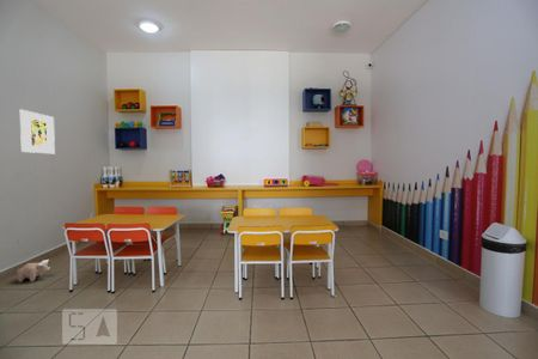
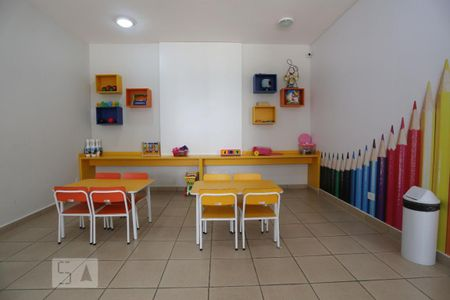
- plush toy [16,258,51,284]
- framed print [19,109,56,154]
